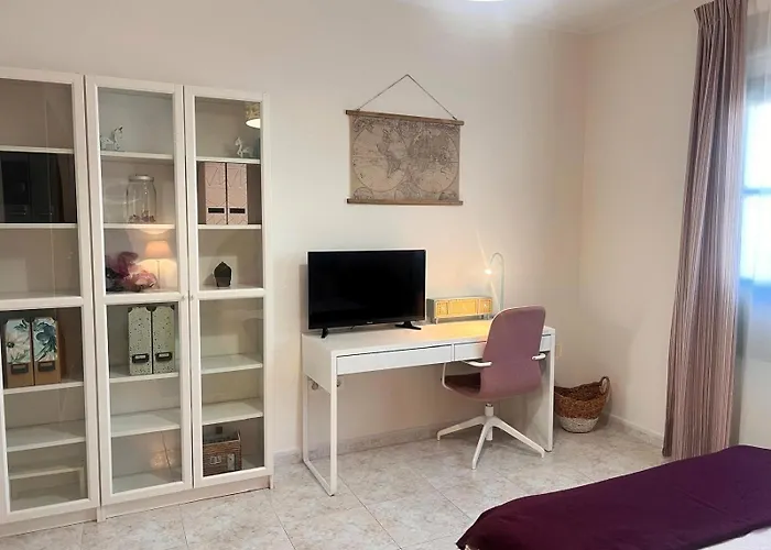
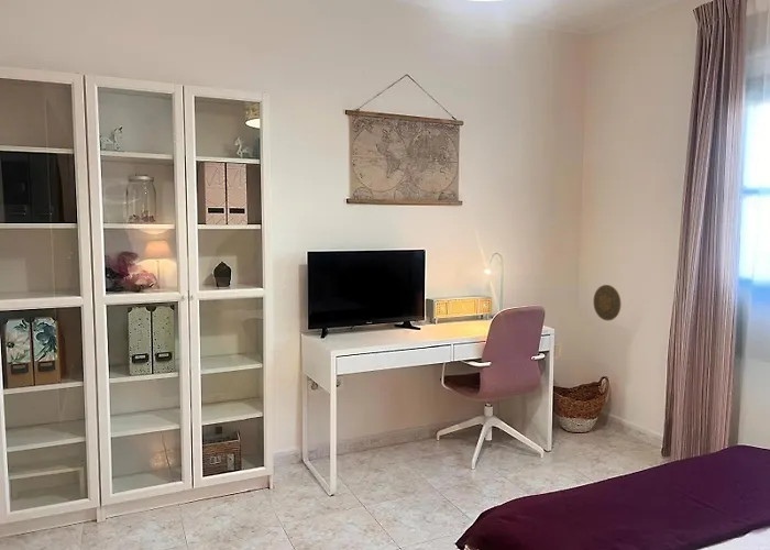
+ decorative plate [592,284,623,321]
